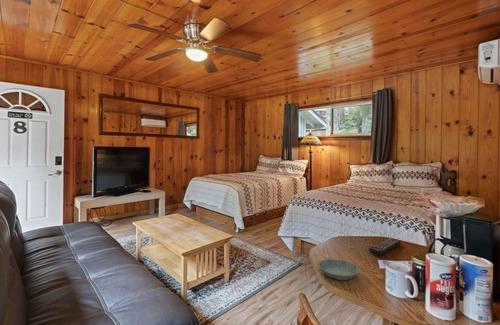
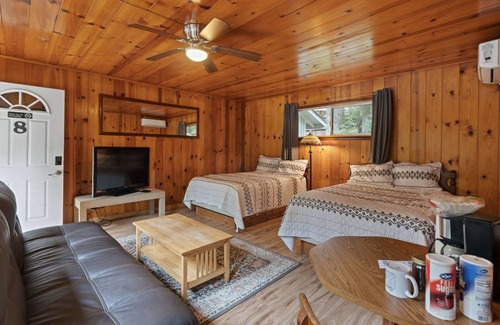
- saucer [317,259,361,281]
- remote control [368,238,402,256]
